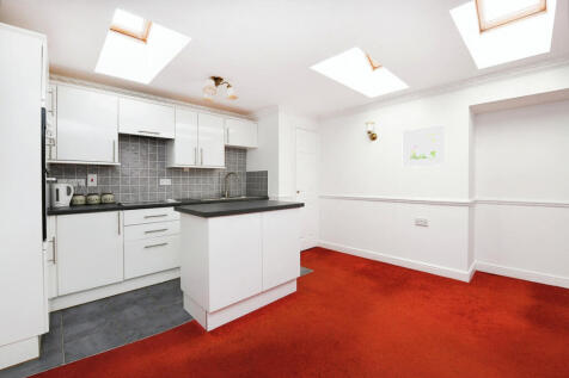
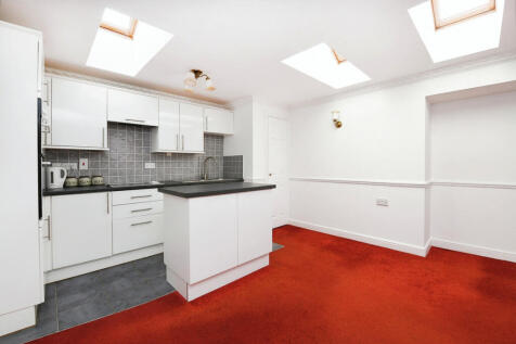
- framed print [402,124,446,168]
